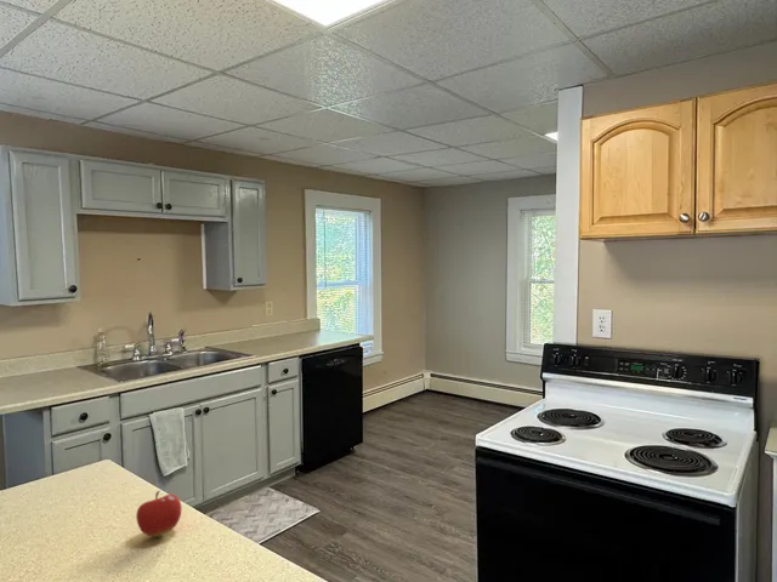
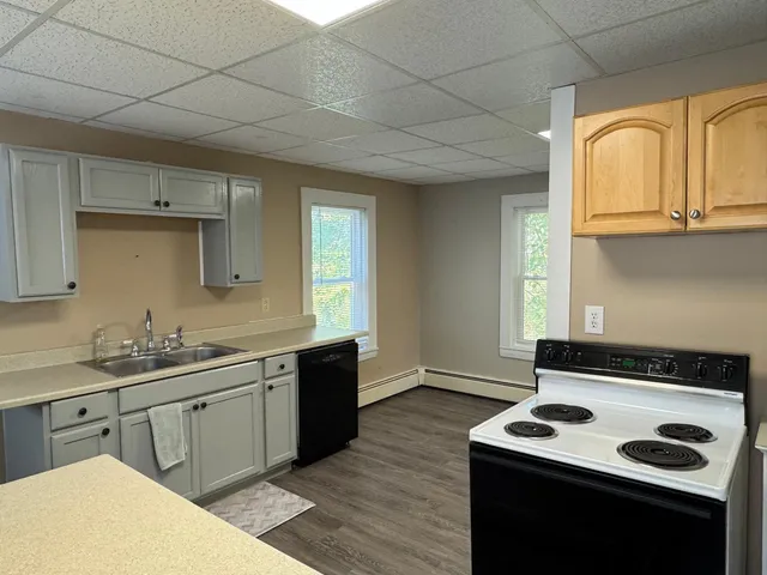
- fruit [135,490,183,537]
